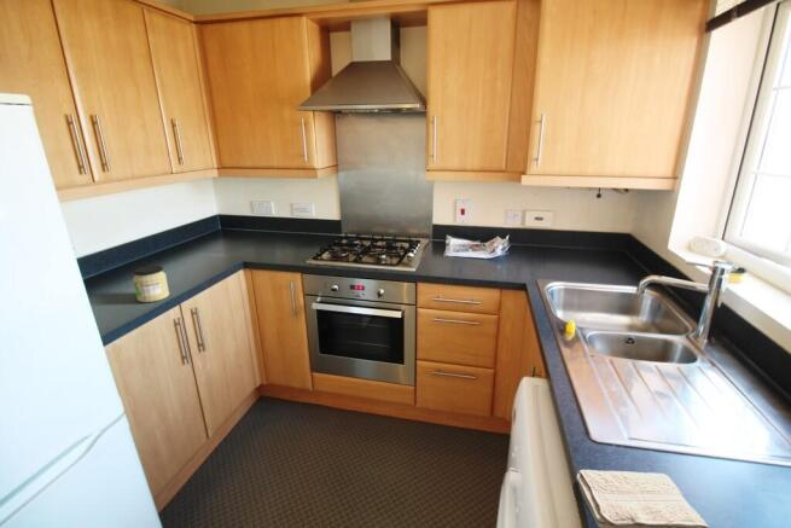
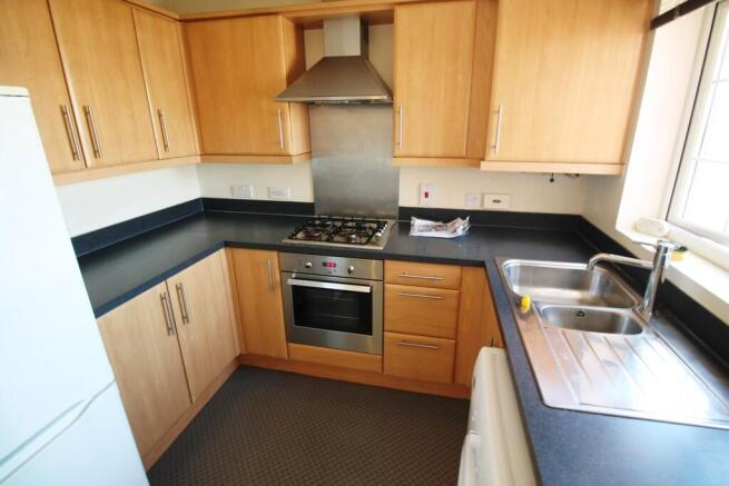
- jar [132,265,170,303]
- washcloth [576,469,710,528]
